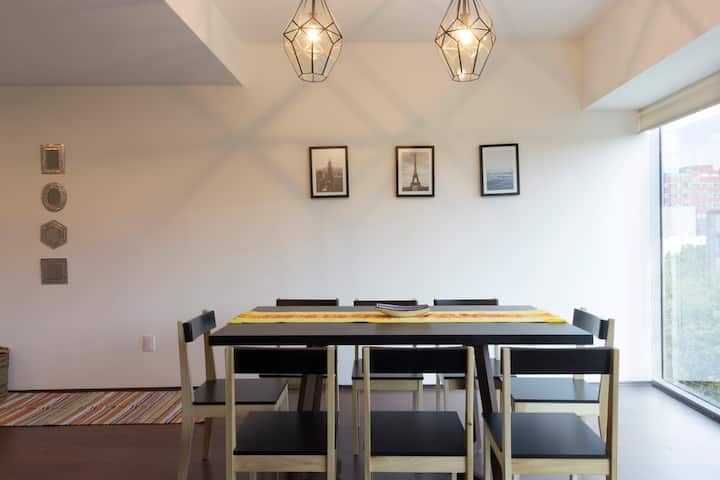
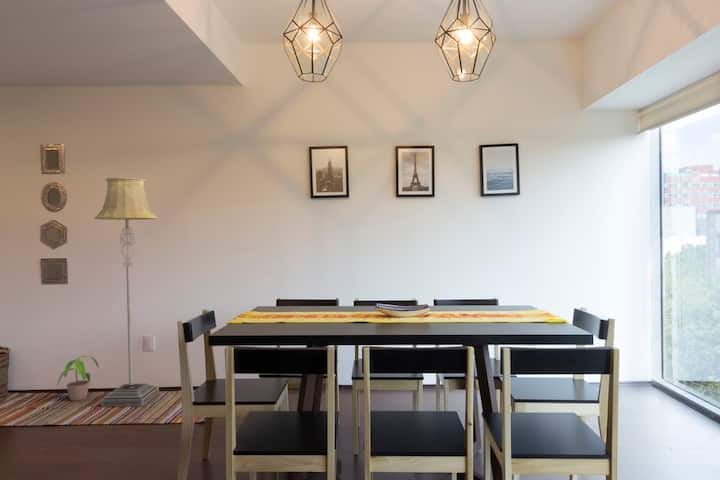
+ floor lamp [94,177,160,408]
+ potted plant [55,354,100,402]
